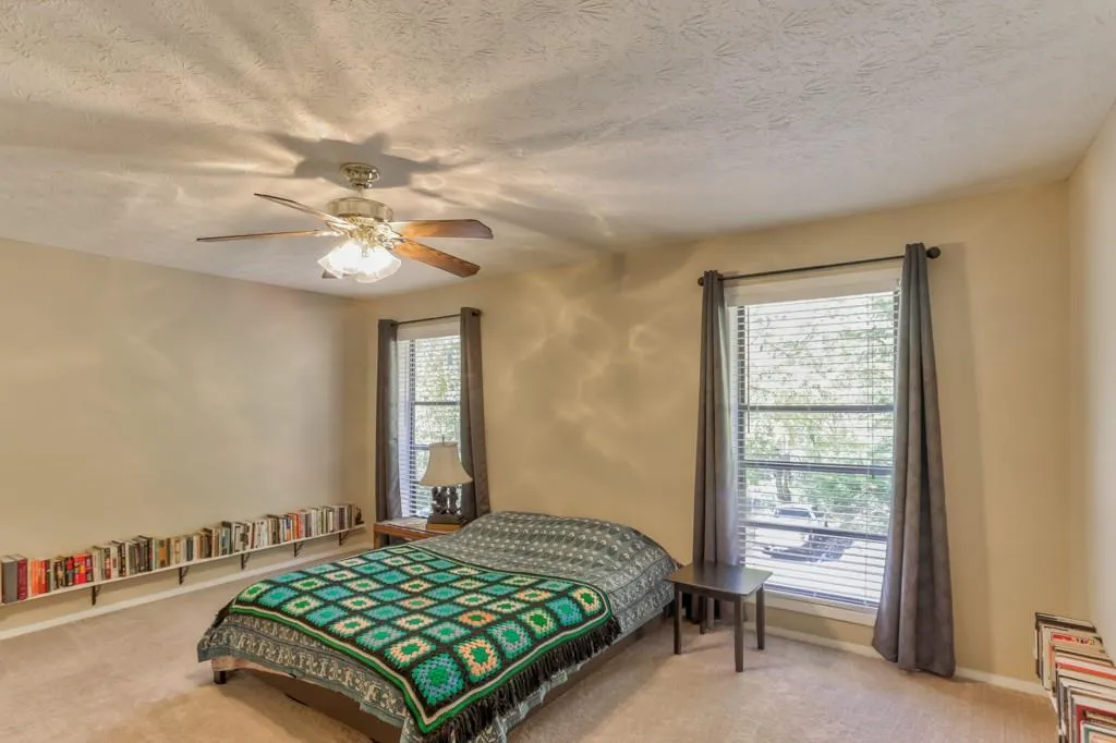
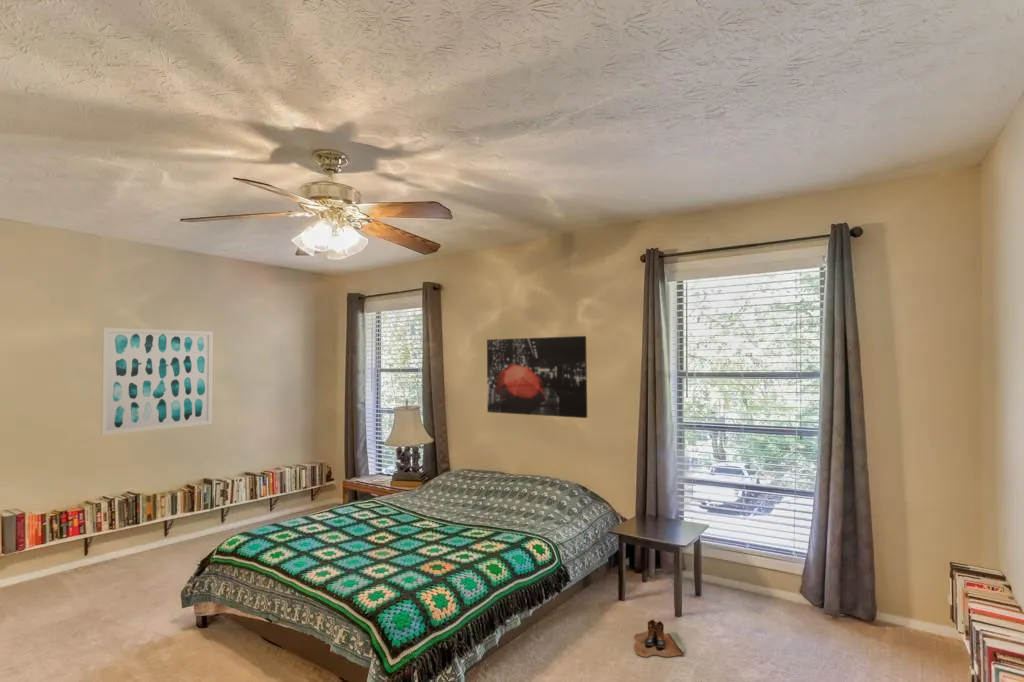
+ wall art [486,335,588,419]
+ wall art [100,327,214,436]
+ boots [634,618,686,658]
